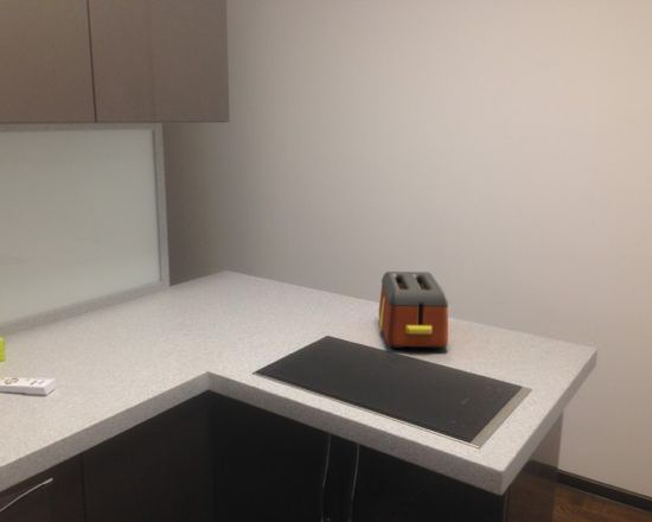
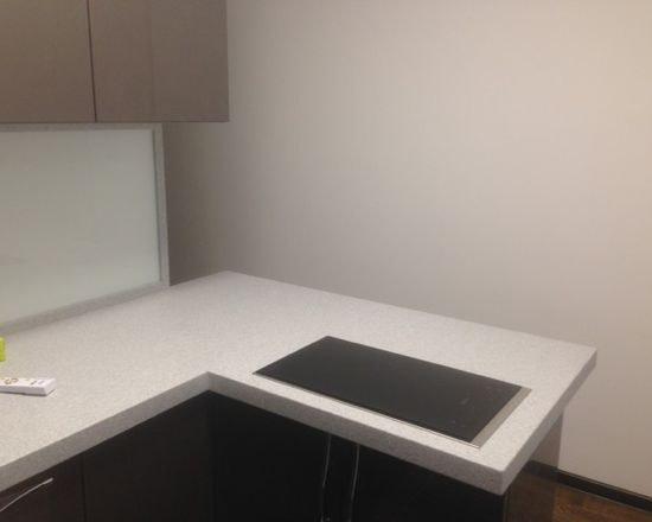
- toaster [378,270,449,351]
